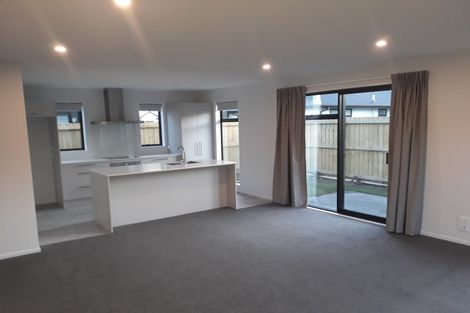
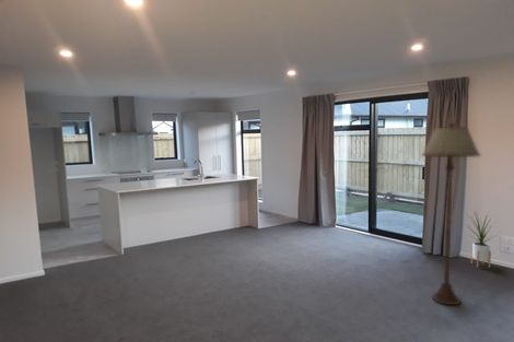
+ house plant [464,209,501,269]
+ floor lamp [421,122,482,306]
